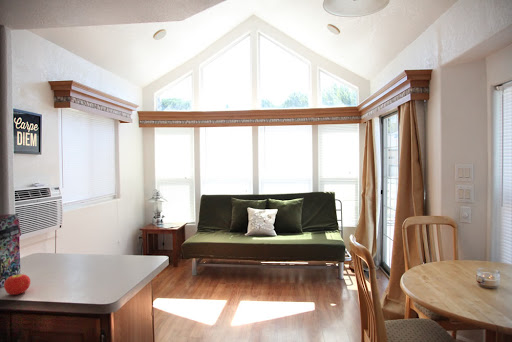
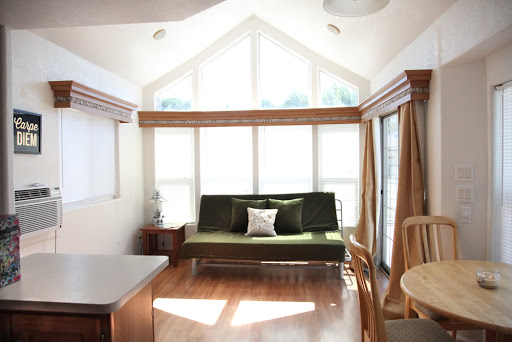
- fruit [3,273,31,296]
